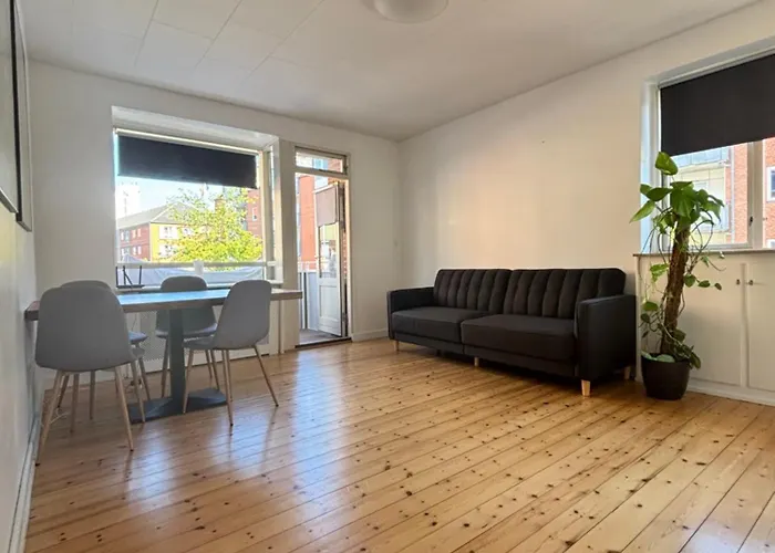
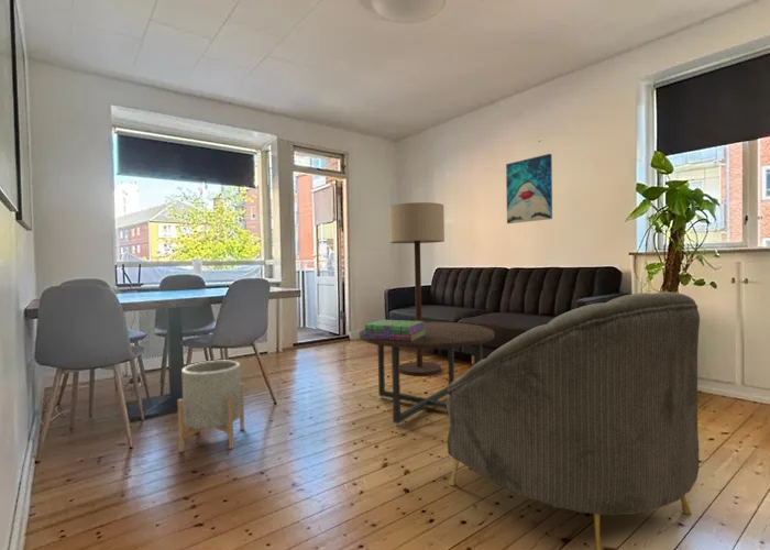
+ coffee table [359,321,496,427]
+ wall art [505,153,553,224]
+ floor lamp [388,201,446,377]
+ stack of books [363,319,426,341]
+ planter [176,360,245,453]
+ armchair [446,290,701,550]
